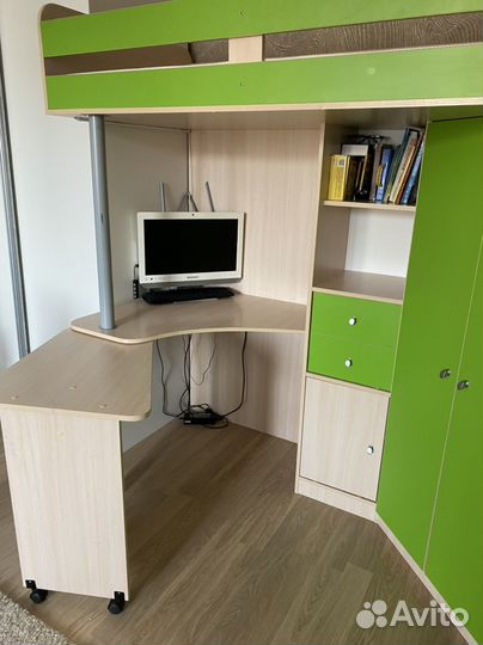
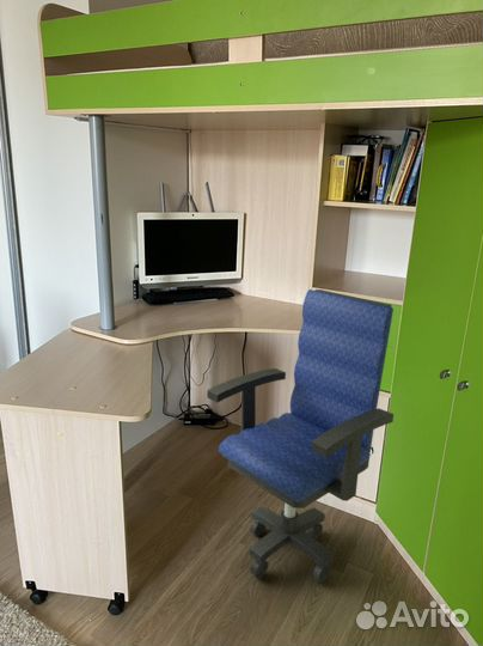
+ office chair [206,288,395,584]
